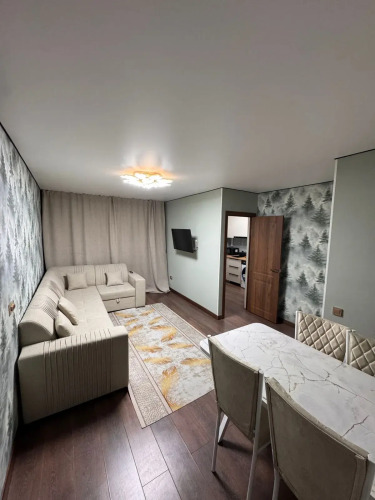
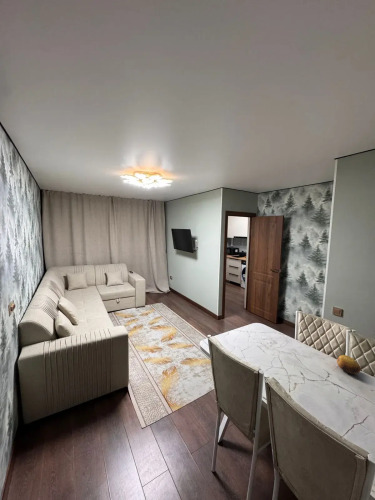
+ fruit [336,354,362,375]
